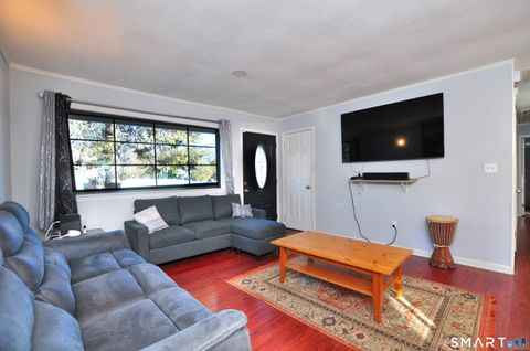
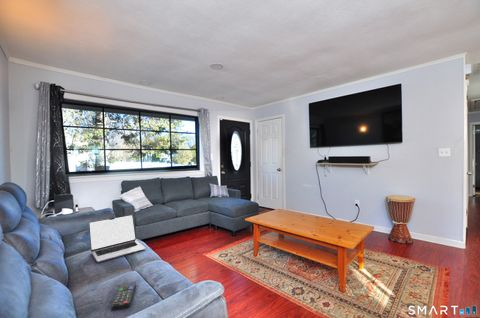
+ remote control [110,281,137,312]
+ laptop [88,214,146,263]
